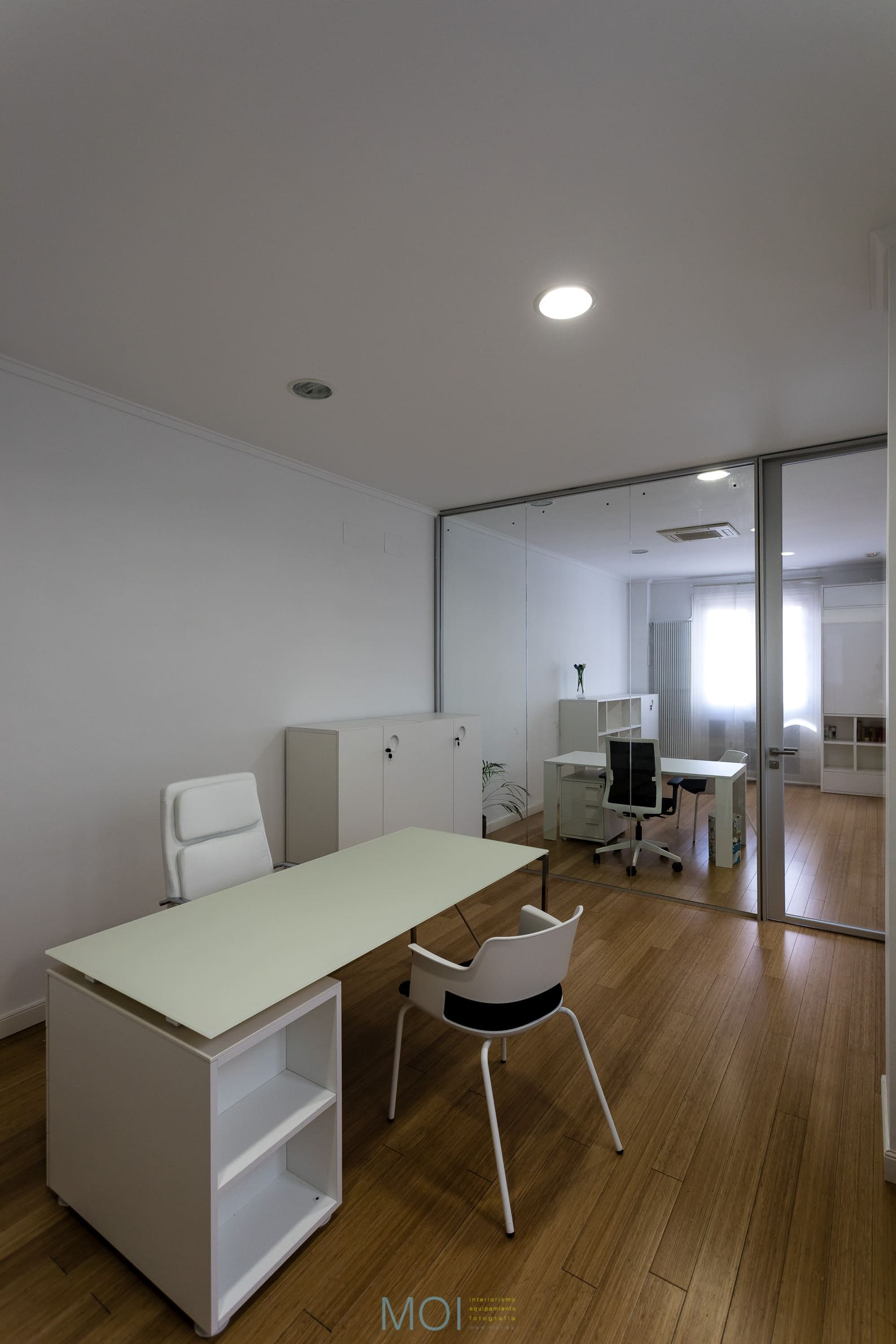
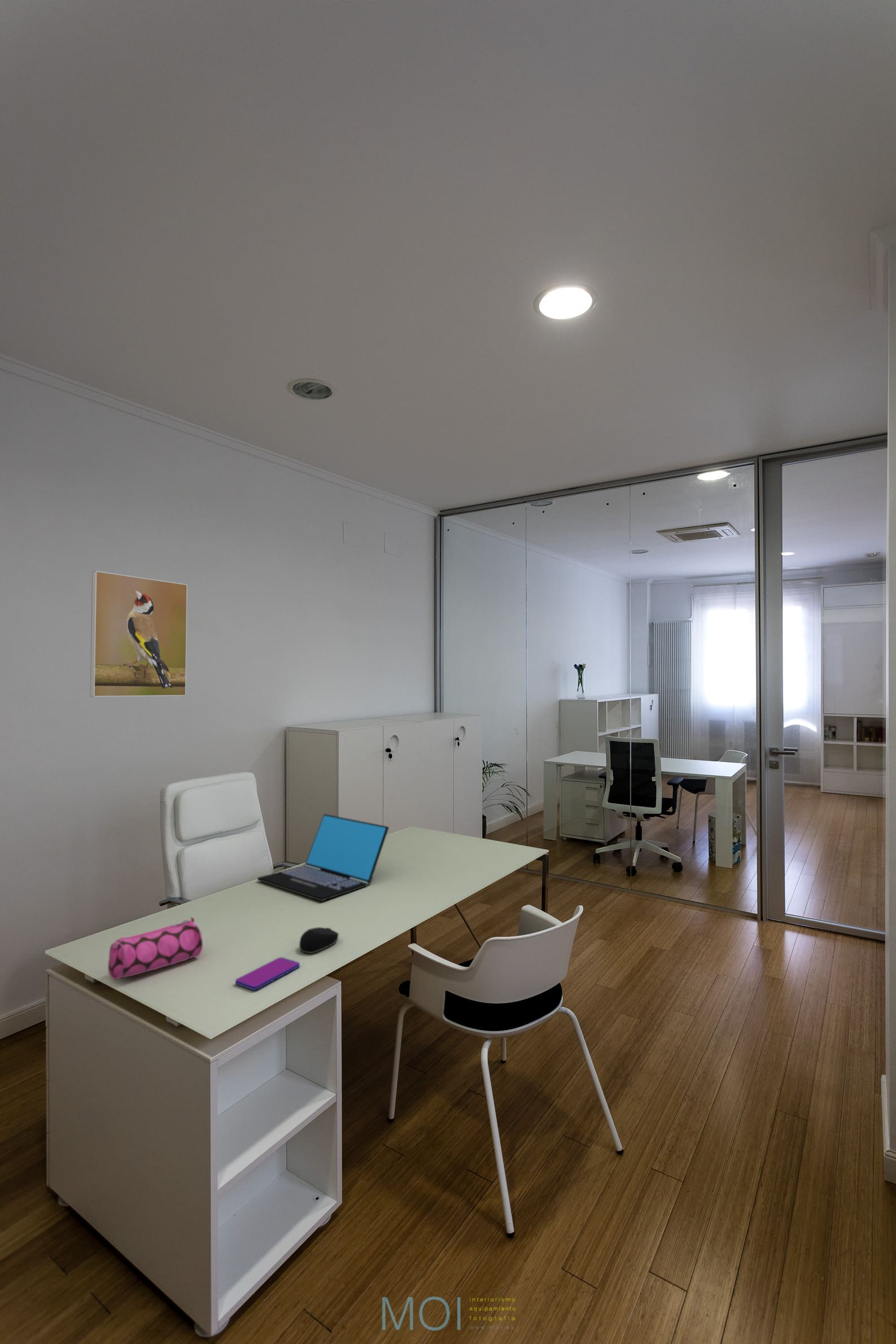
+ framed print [90,570,188,697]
+ smartphone [235,957,300,990]
+ computer mouse [299,927,339,954]
+ pencil case [107,917,203,980]
+ laptop [257,814,390,902]
